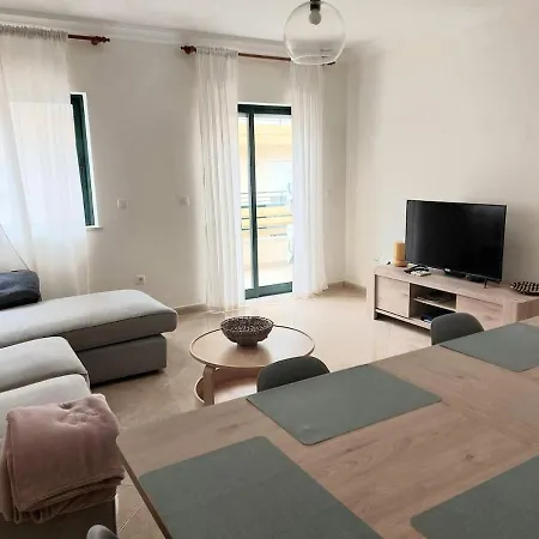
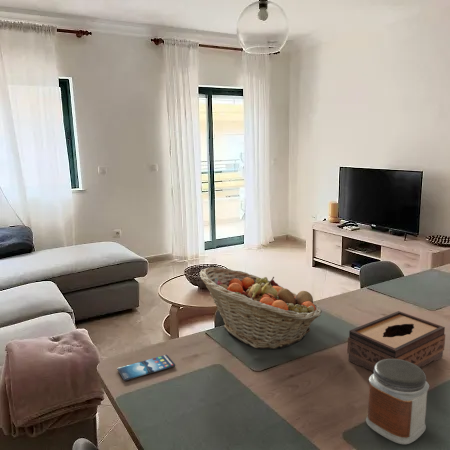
+ jar [365,359,430,445]
+ fruit basket [199,266,323,350]
+ smartphone [116,354,176,382]
+ tissue box [347,310,446,373]
